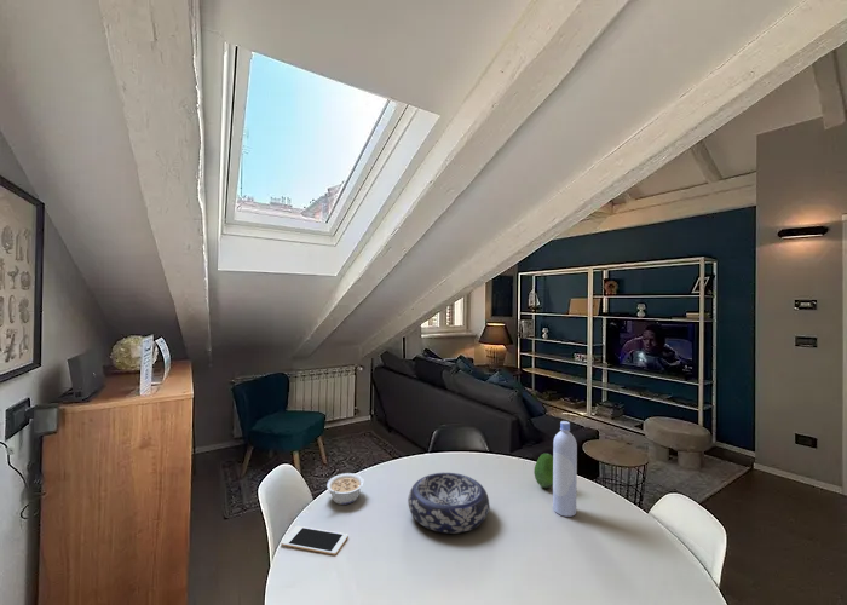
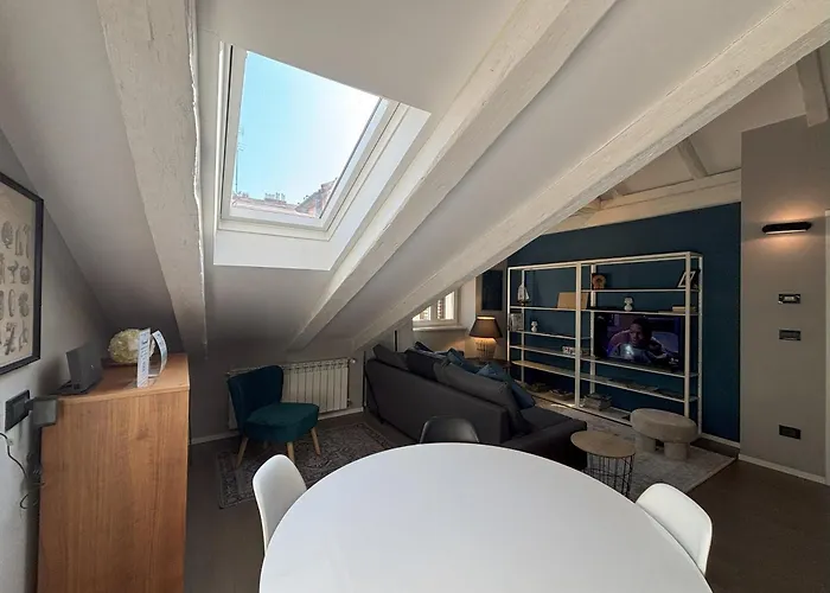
- legume [325,472,365,506]
- bottle [552,420,578,518]
- cell phone [280,525,350,555]
- fruit [532,453,553,489]
- decorative bowl [407,472,490,535]
